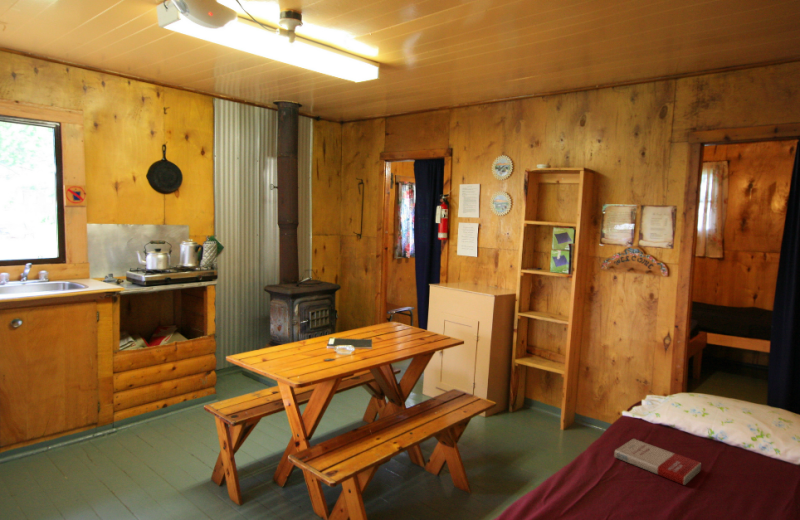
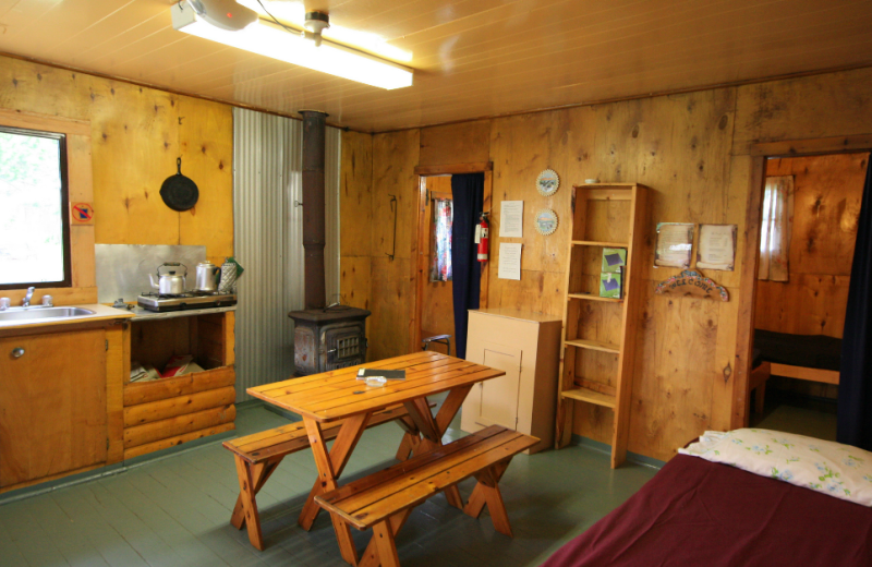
- book [613,438,702,486]
